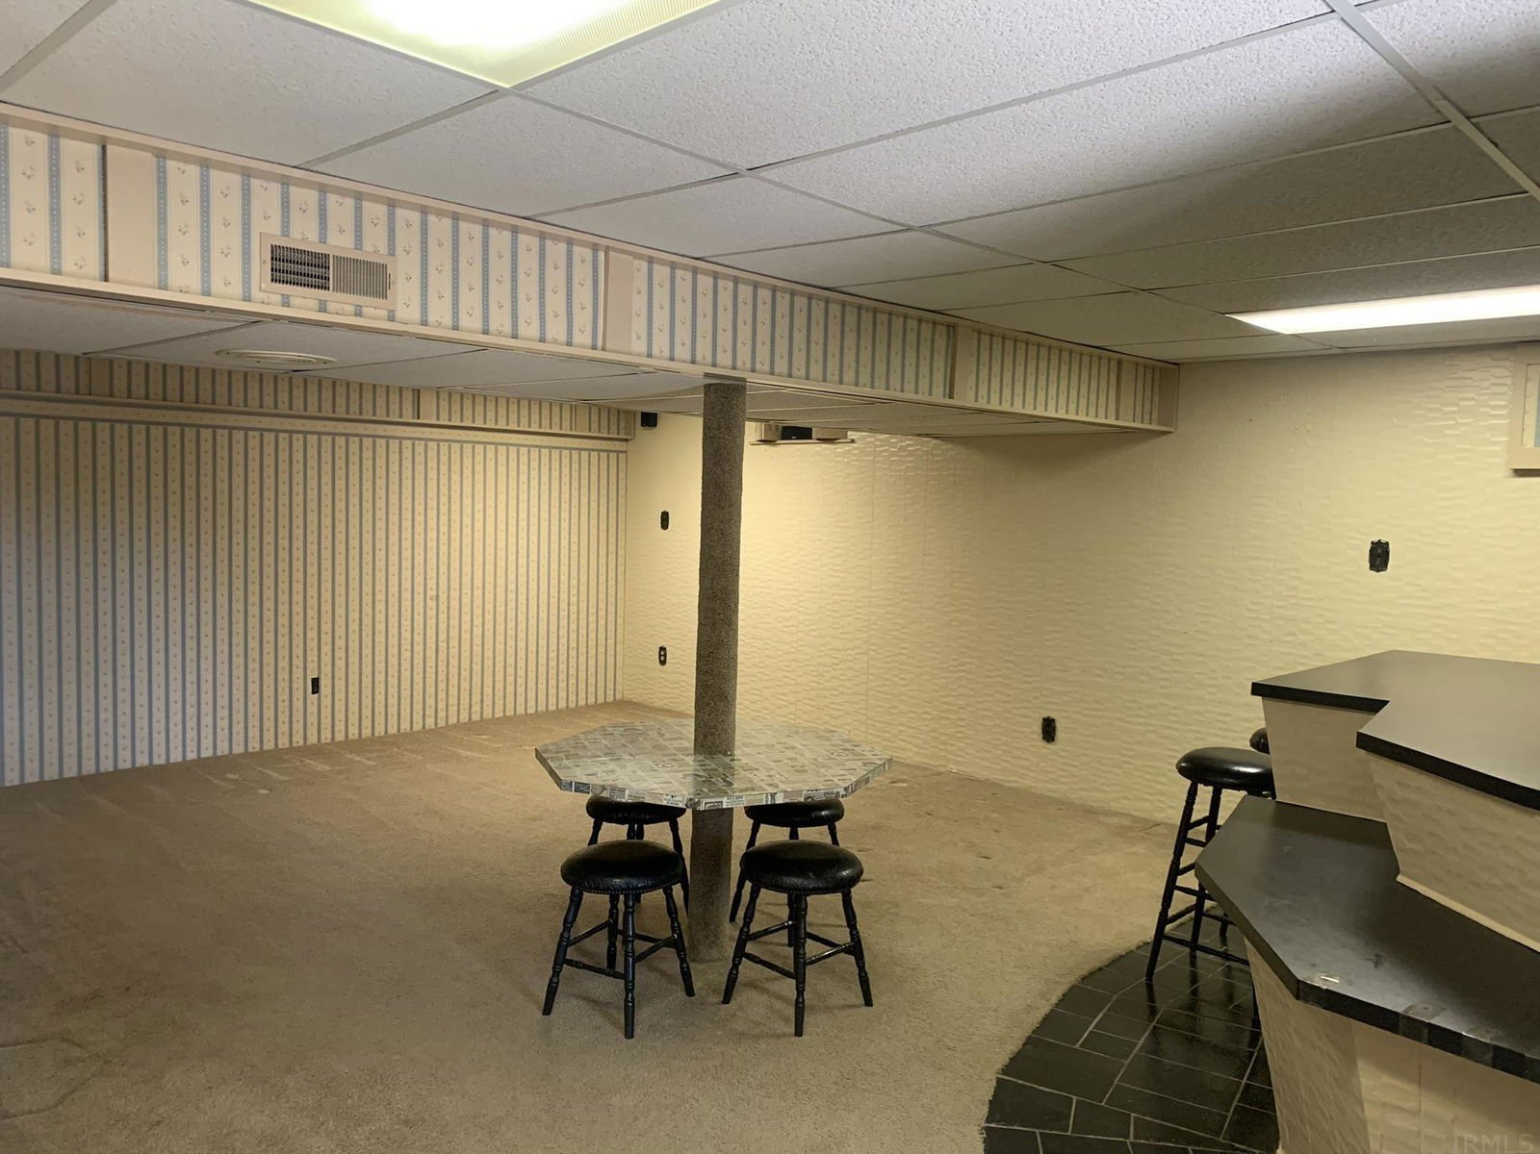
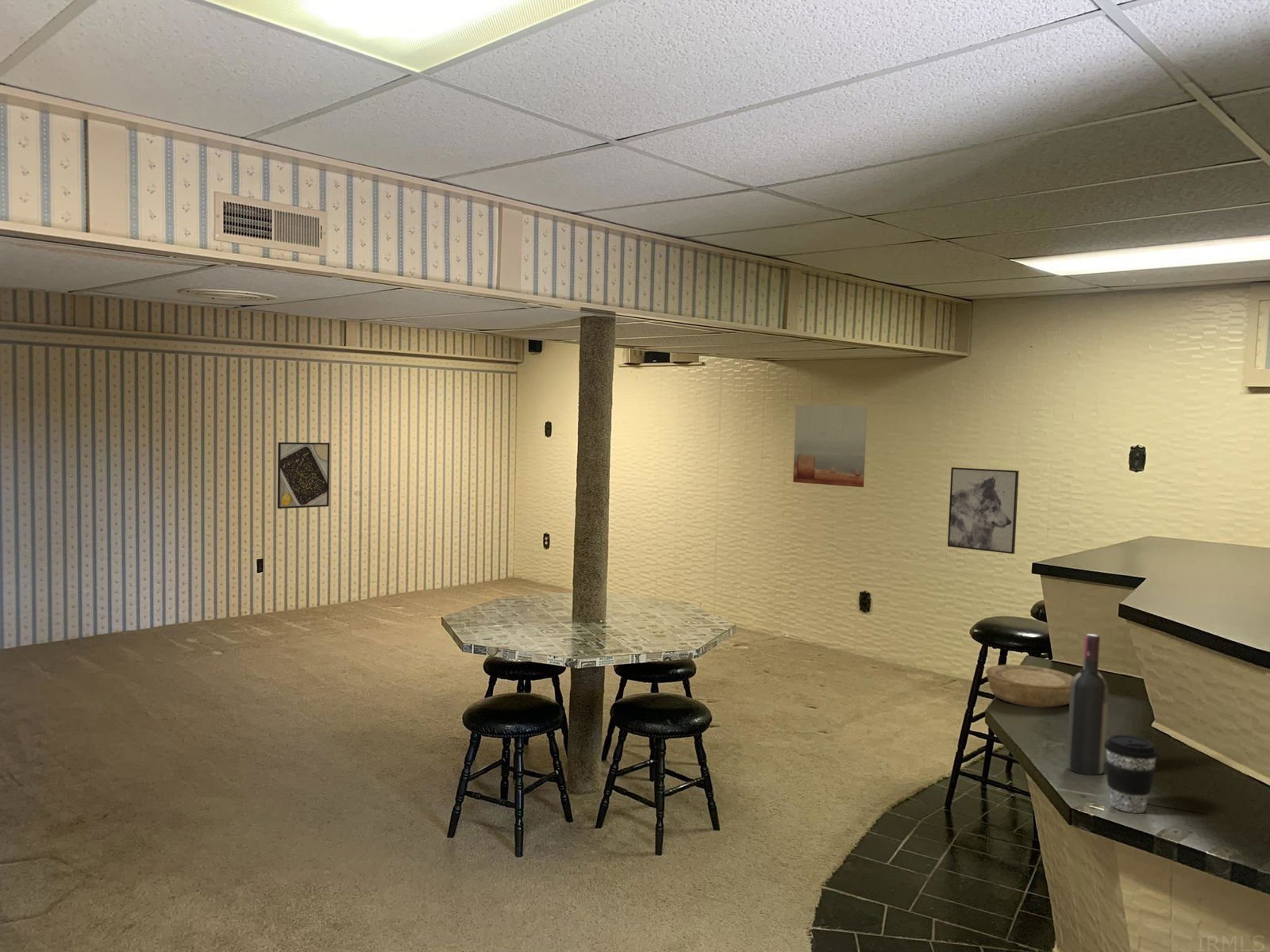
+ bowl [985,664,1074,708]
+ wall art [947,466,1020,555]
+ wall art [792,405,868,488]
+ wine bottle [1065,633,1110,776]
+ coffee cup [1104,734,1159,814]
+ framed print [276,441,330,509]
